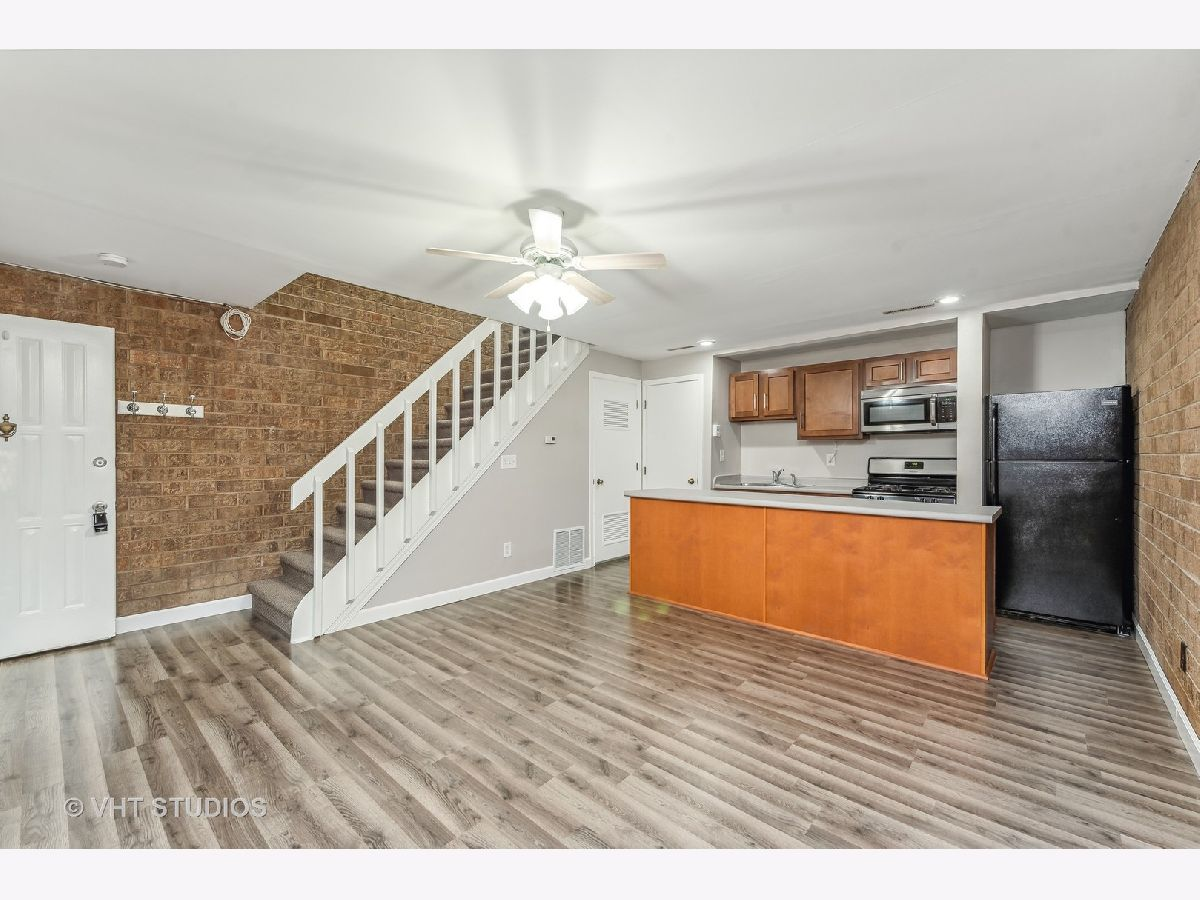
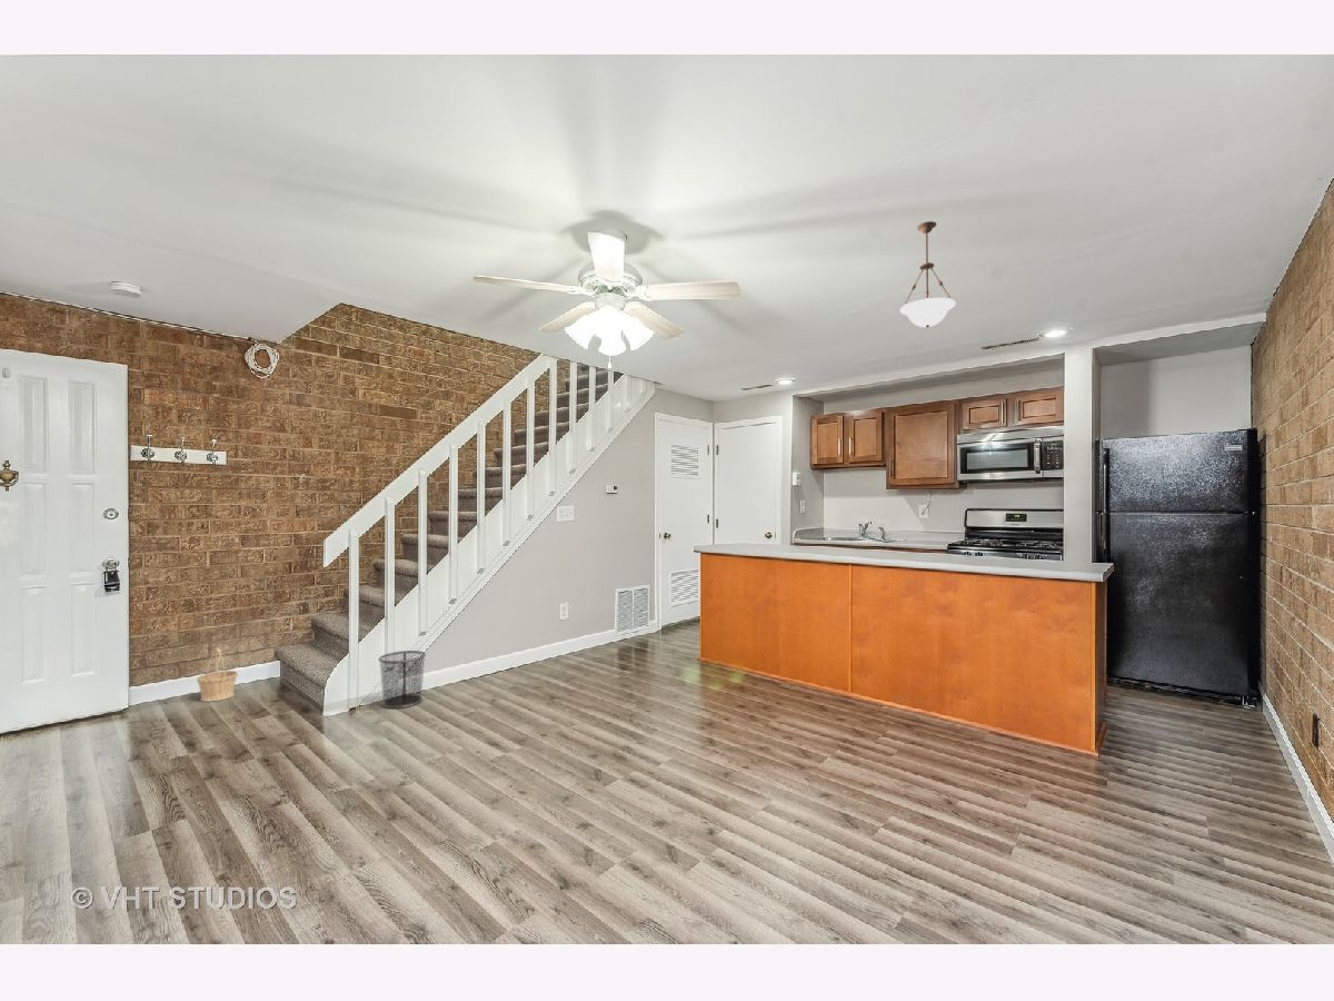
+ waste bin [377,650,427,710]
+ pendant light [899,220,957,328]
+ basket [196,647,239,703]
